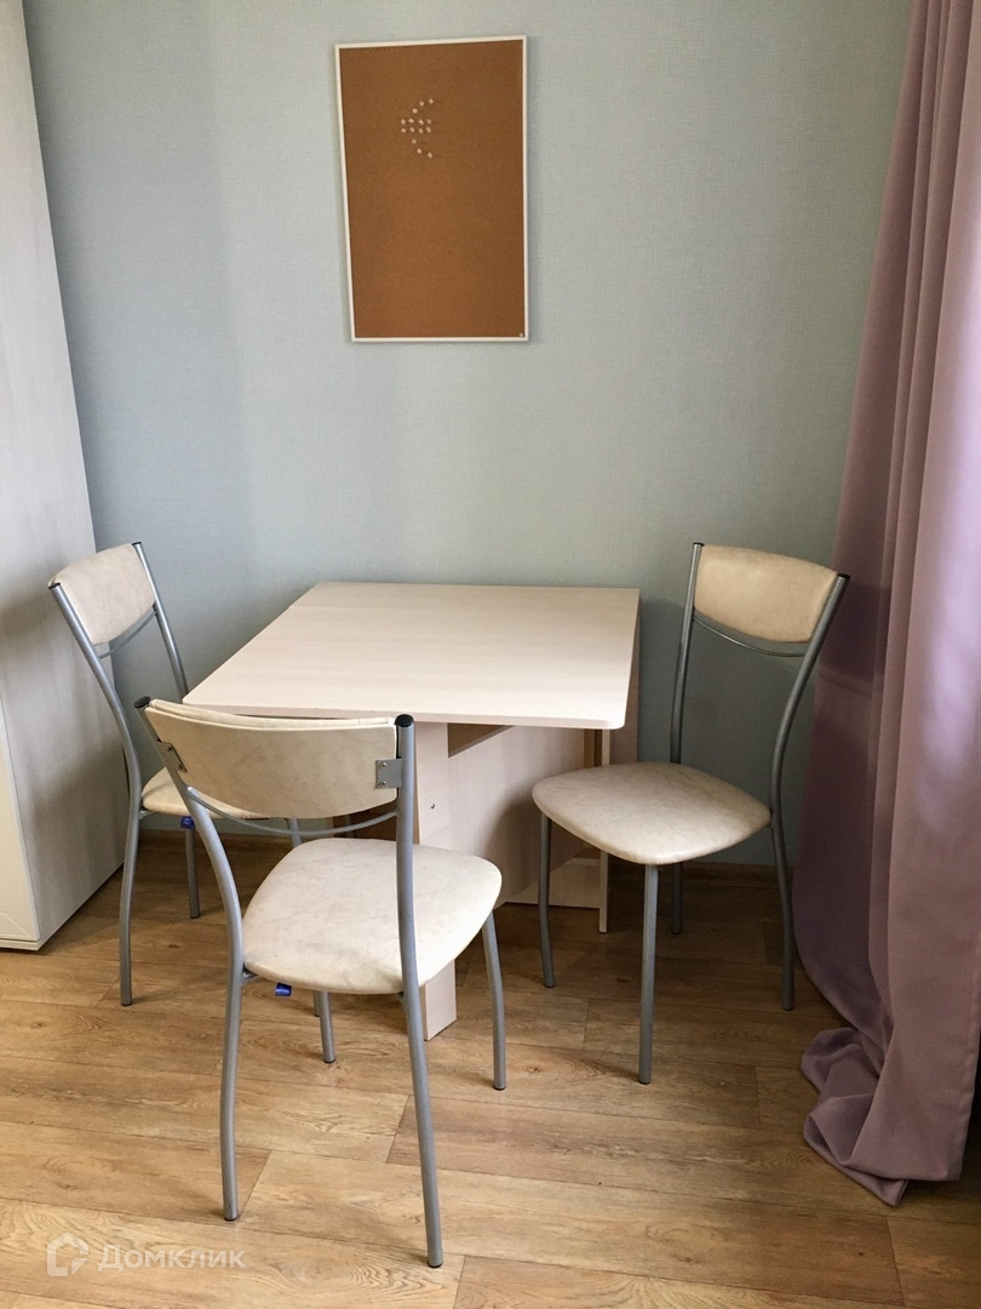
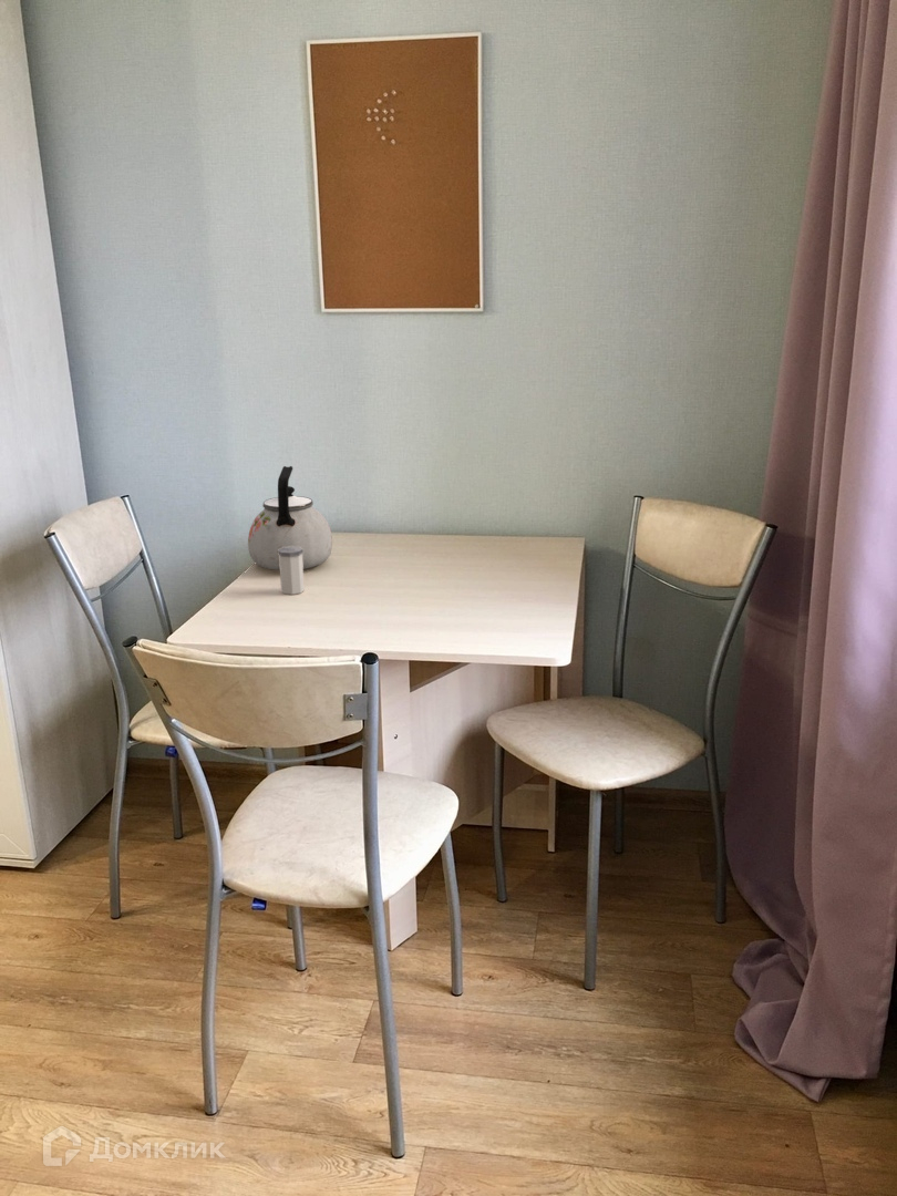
+ kettle [247,465,333,571]
+ salt shaker [278,546,306,596]
